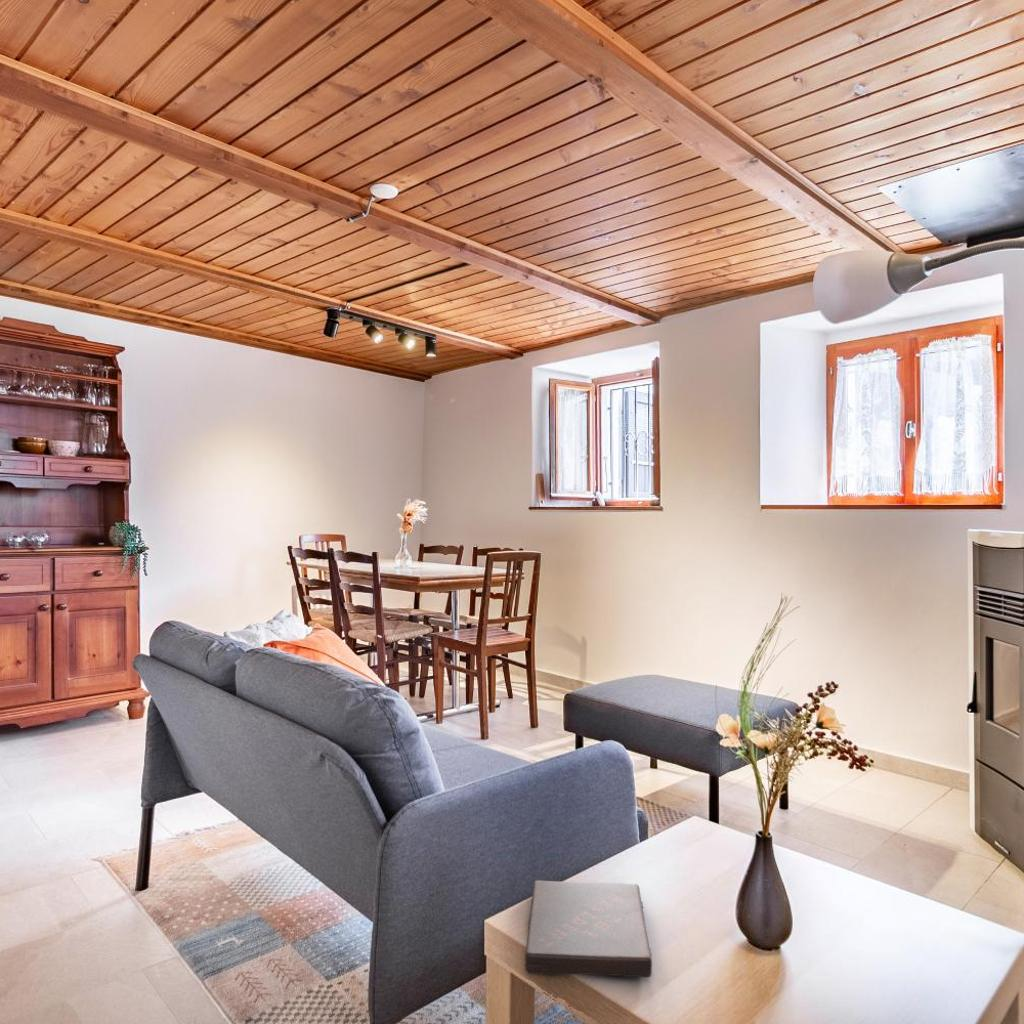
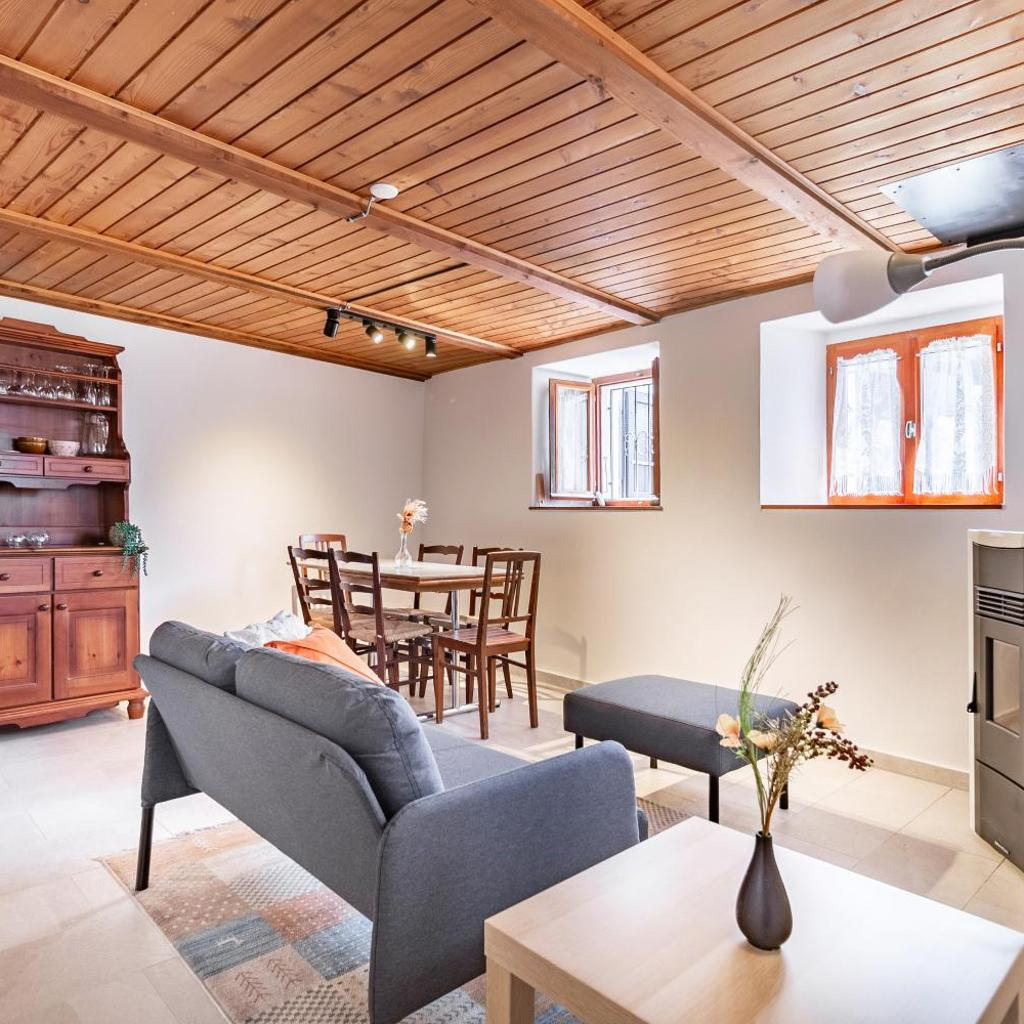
- book [524,880,653,978]
